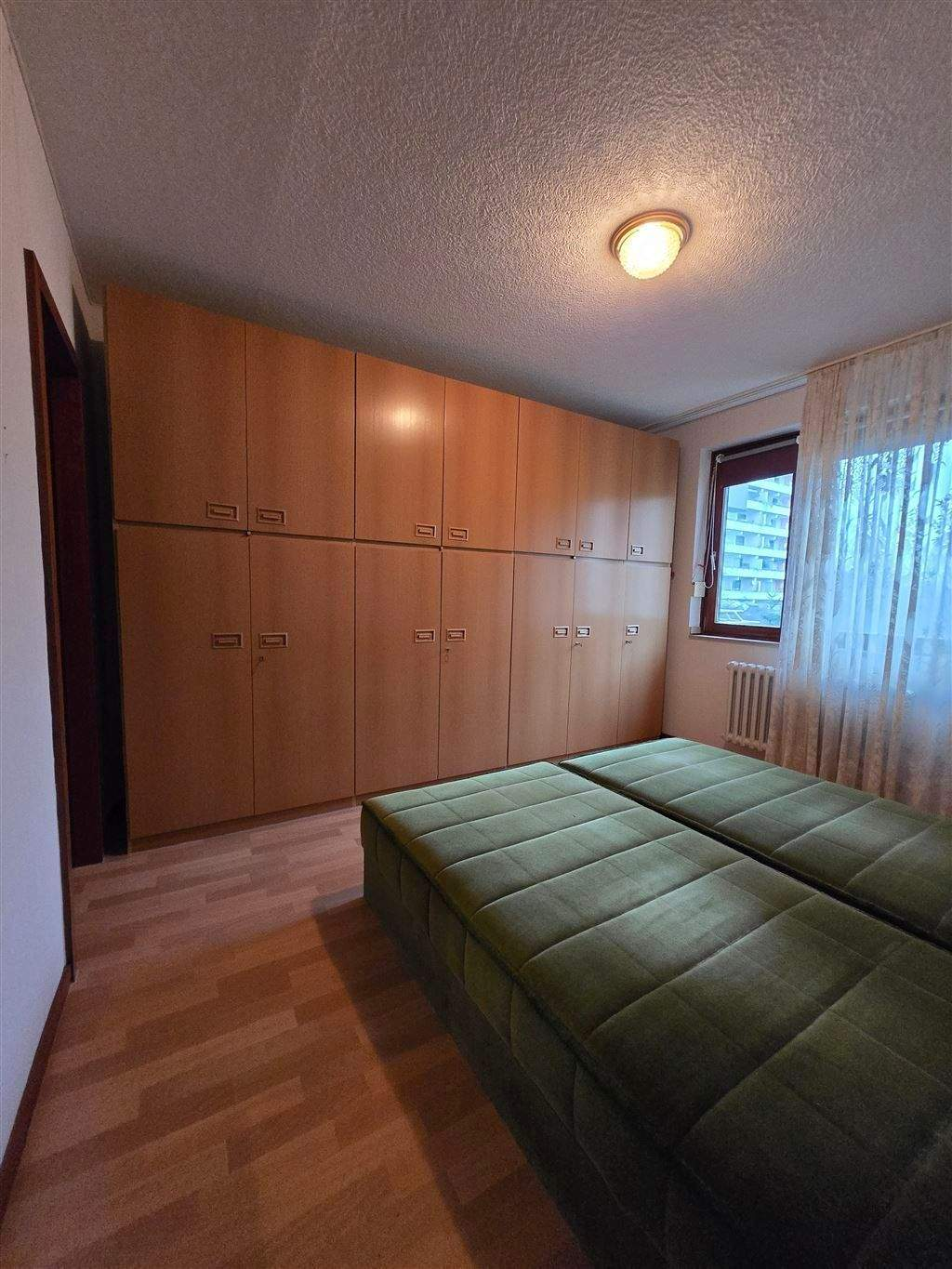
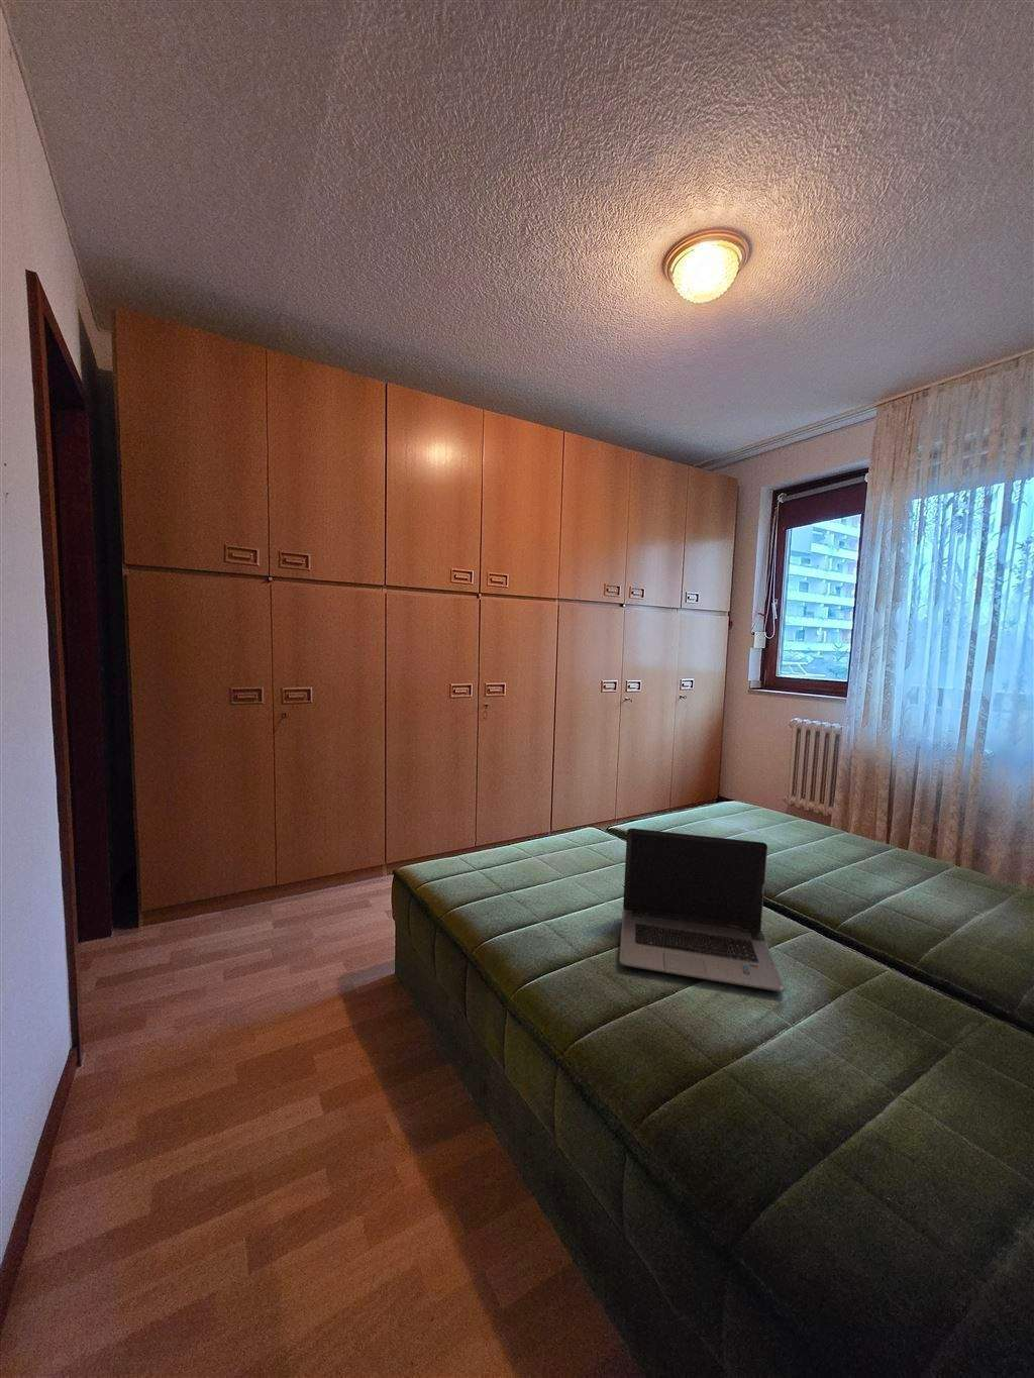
+ laptop computer [618,827,785,993]
